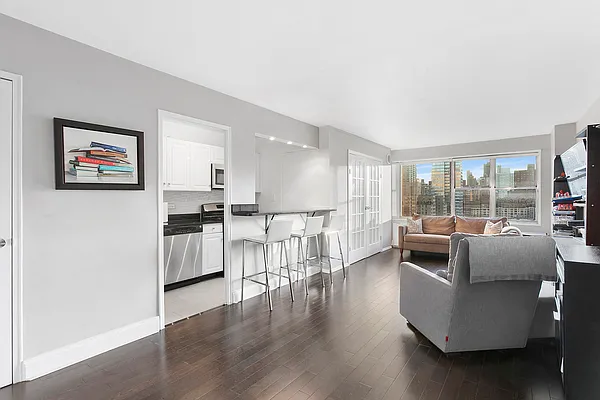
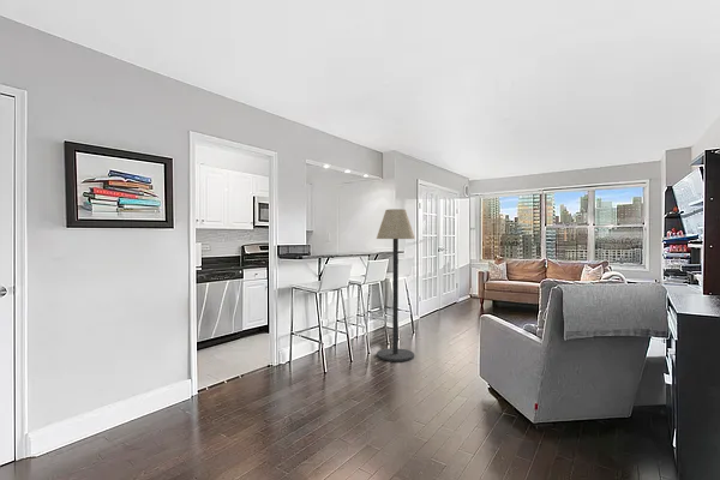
+ floor lamp [376,208,416,362]
